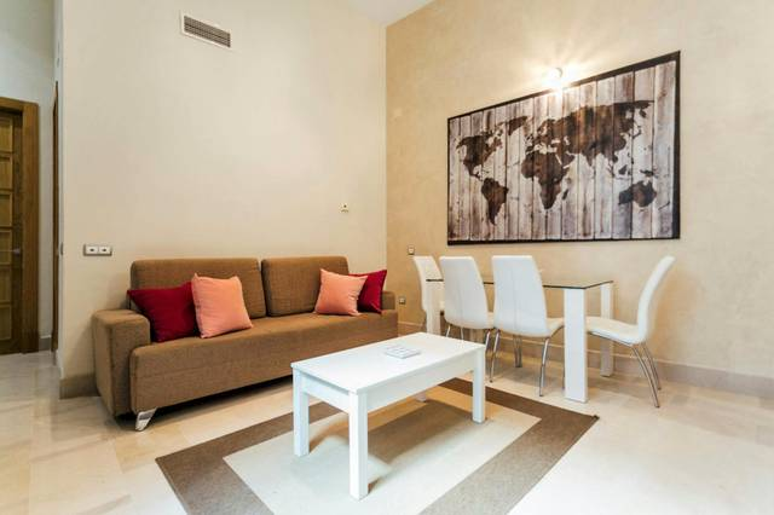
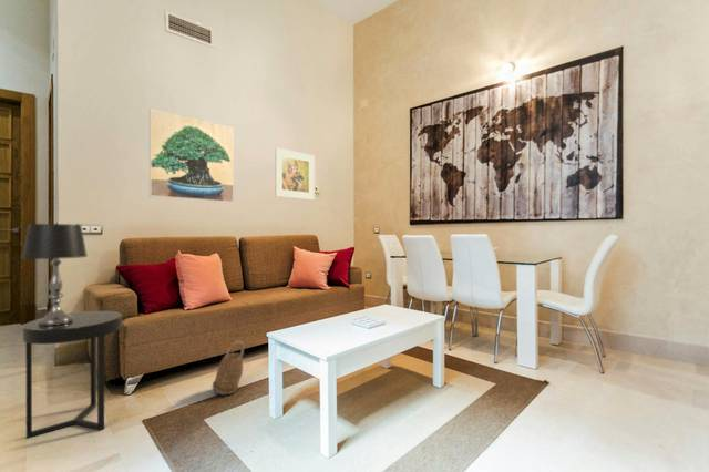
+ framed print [274,146,316,201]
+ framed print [148,107,235,203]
+ side table [22,310,123,439]
+ basket [212,339,245,396]
+ table lamp [20,223,89,326]
